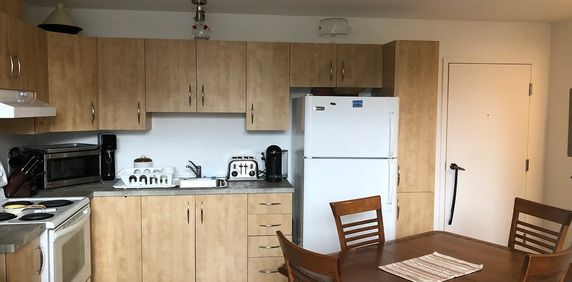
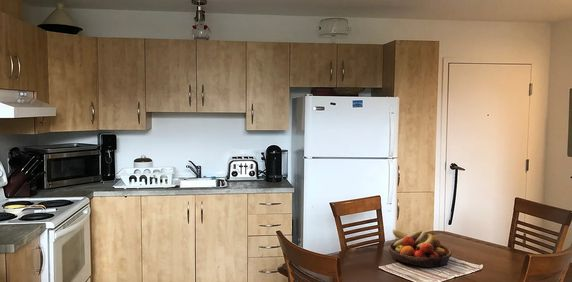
+ fruit bowl [388,229,453,268]
